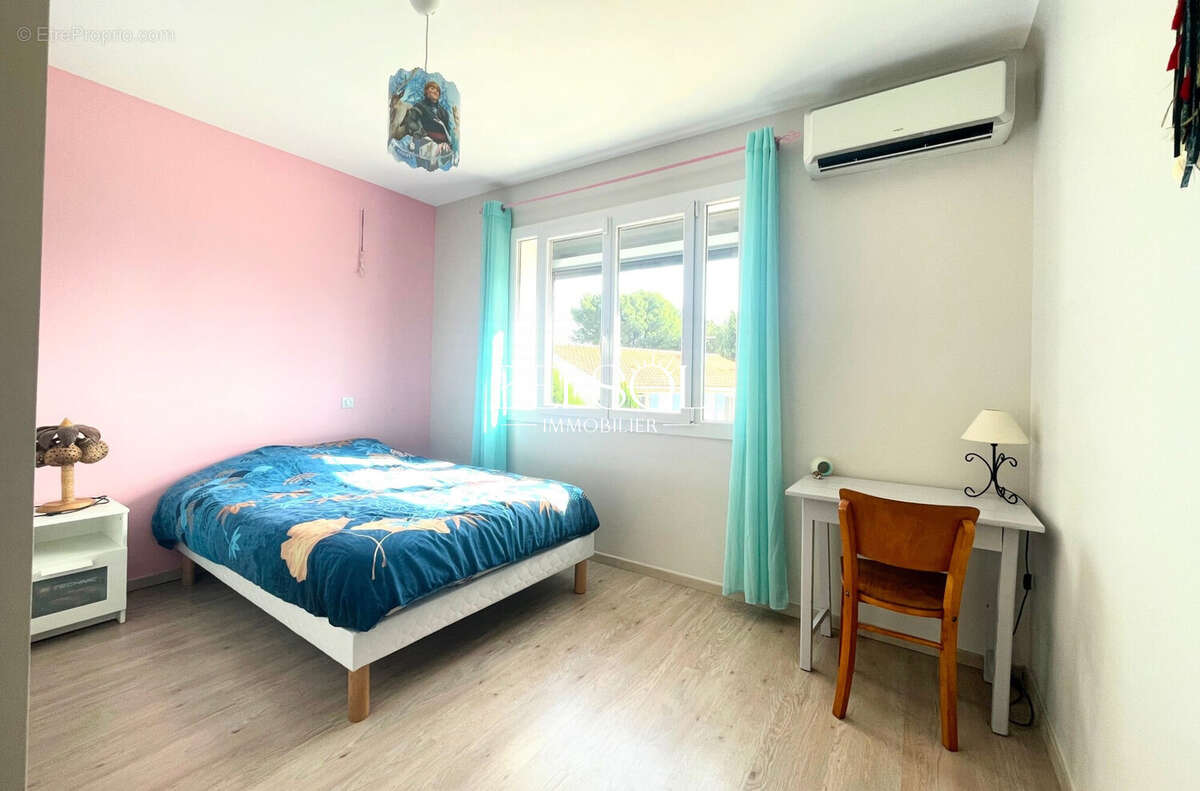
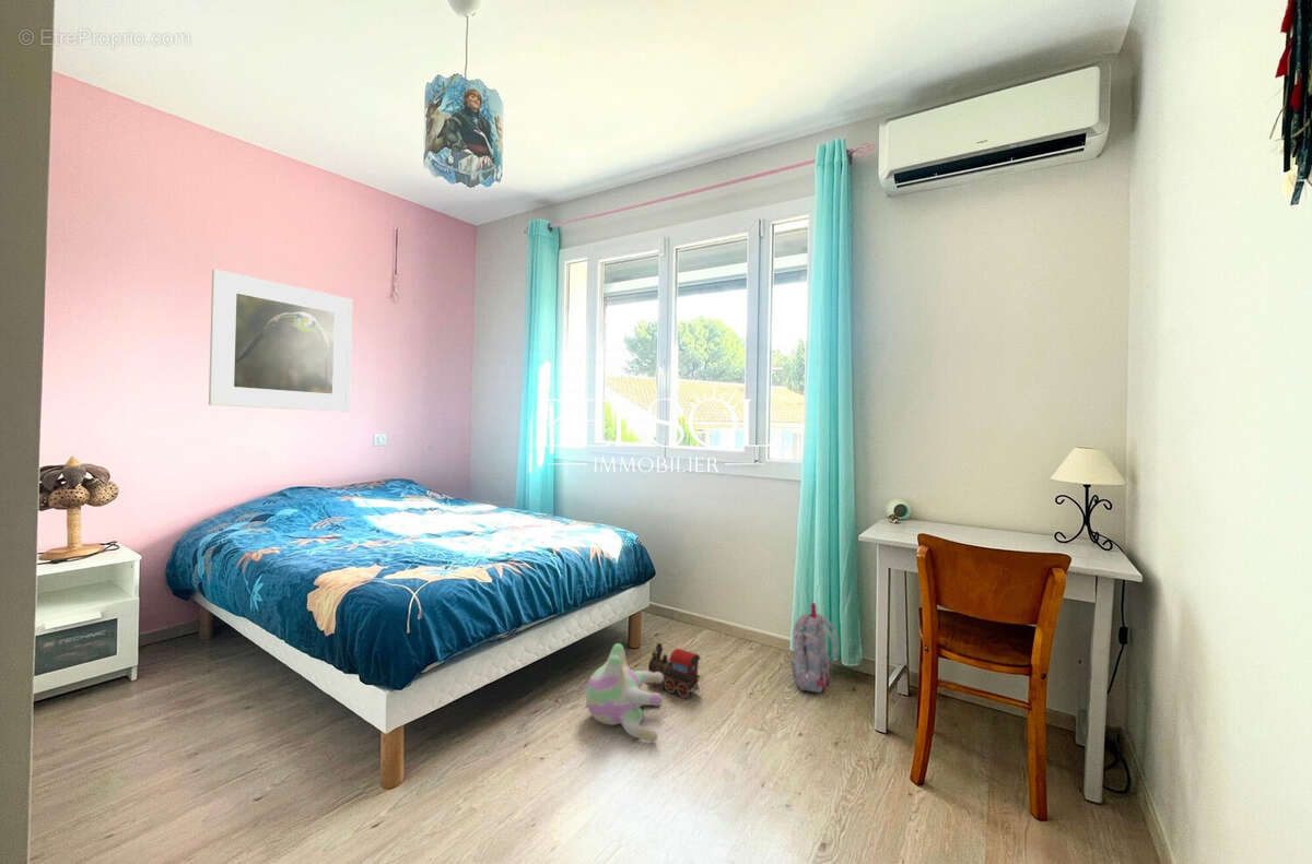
+ plush toy [585,642,664,744]
+ backpack [790,602,840,694]
+ toy train [645,642,702,699]
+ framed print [208,268,353,413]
